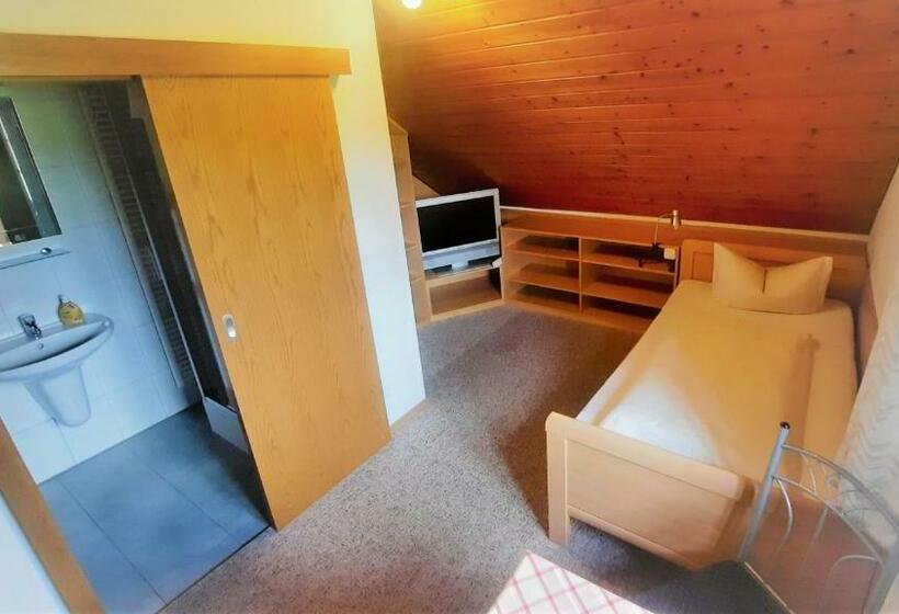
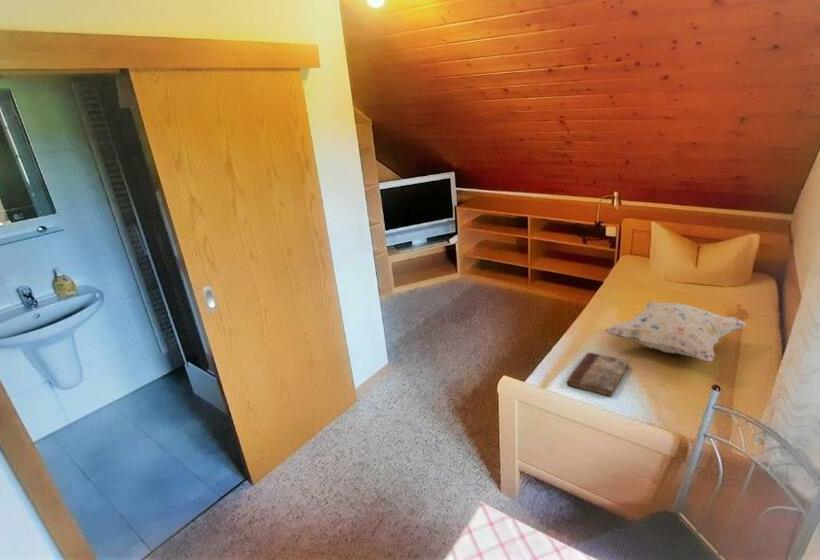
+ book [566,352,630,397]
+ decorative pillow [603,300,747,363]
